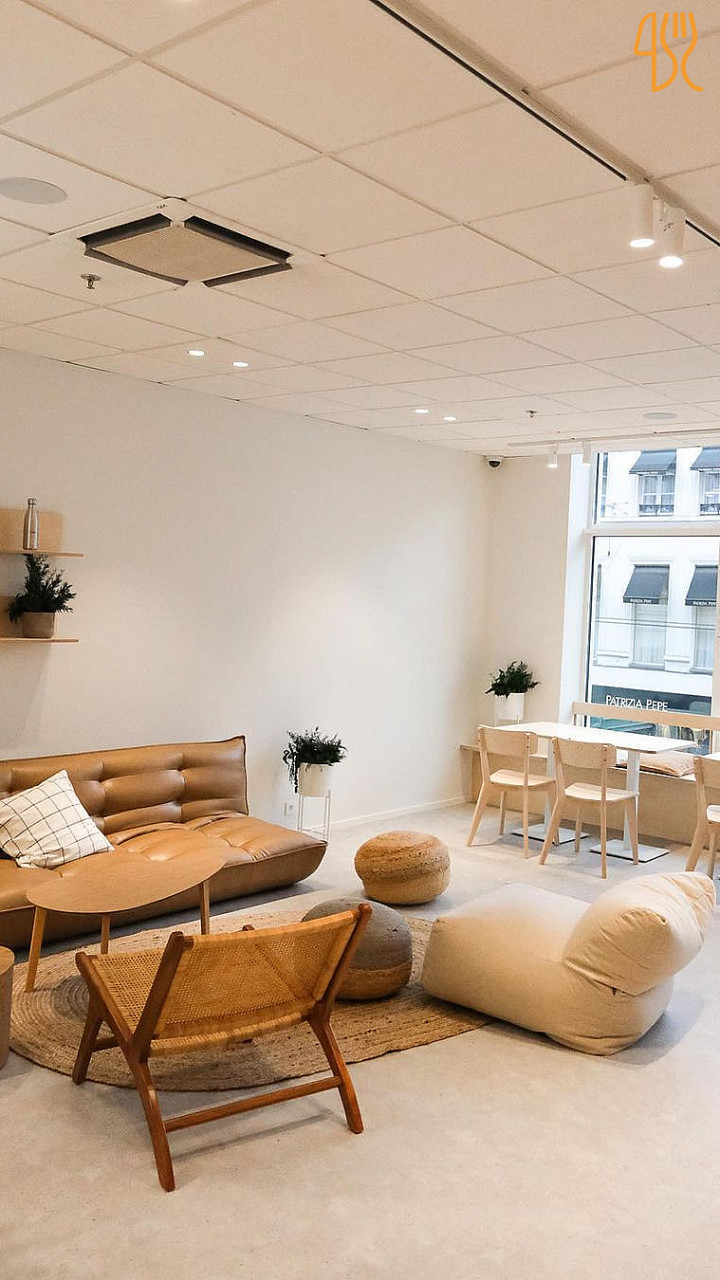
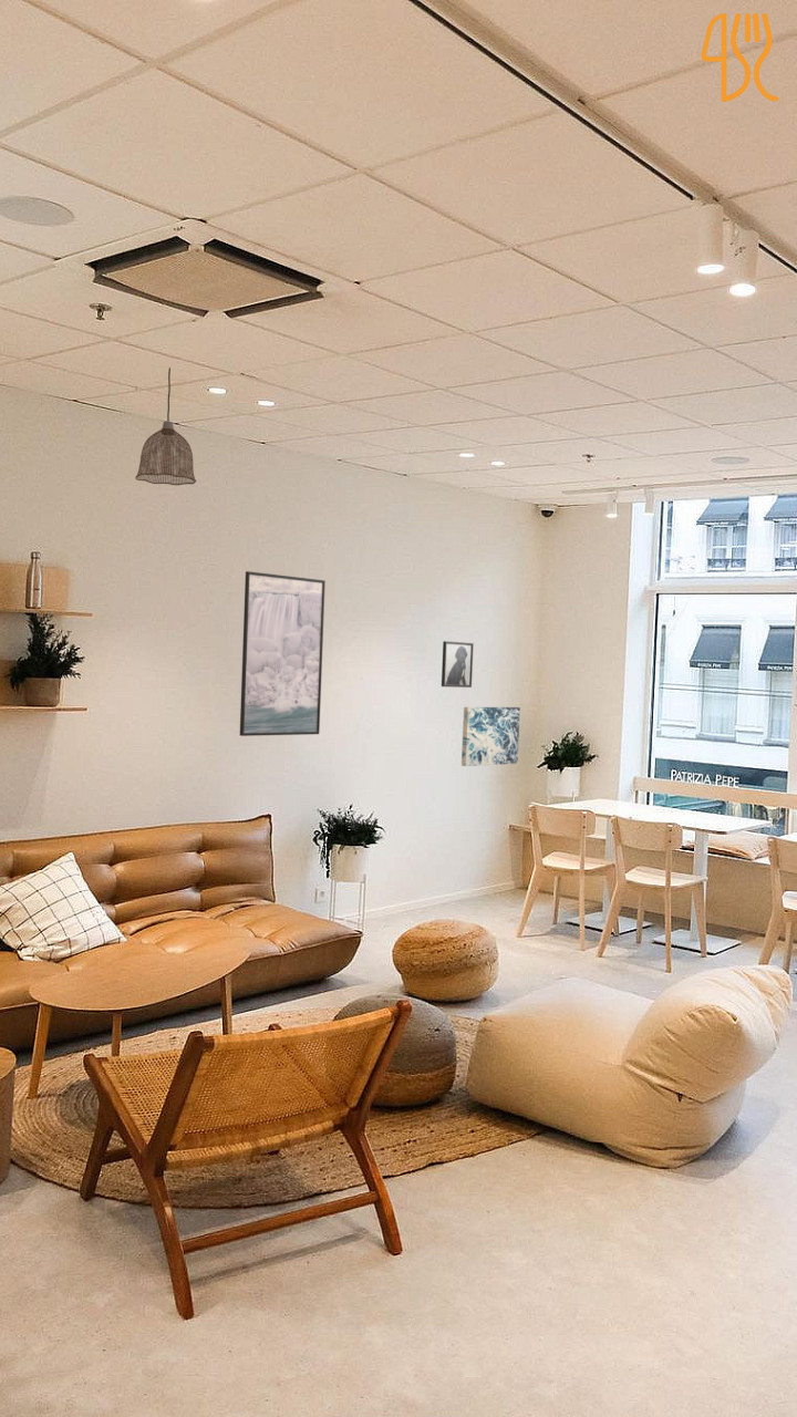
+ pendant lamp [134,366,197,486]
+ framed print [239,570,327,737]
+ wall art [460,706,521,767]
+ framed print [441,640,475,689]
